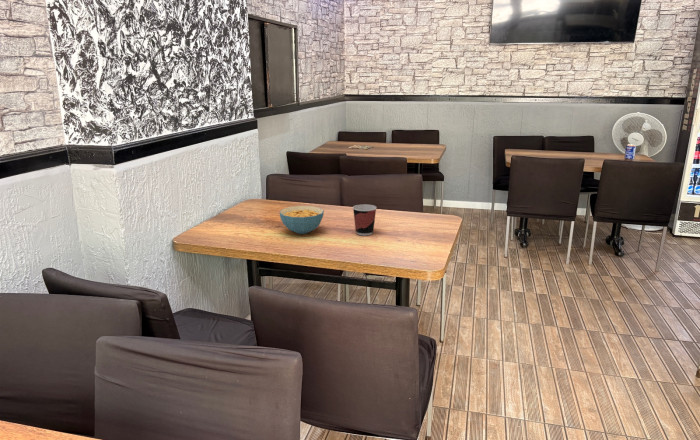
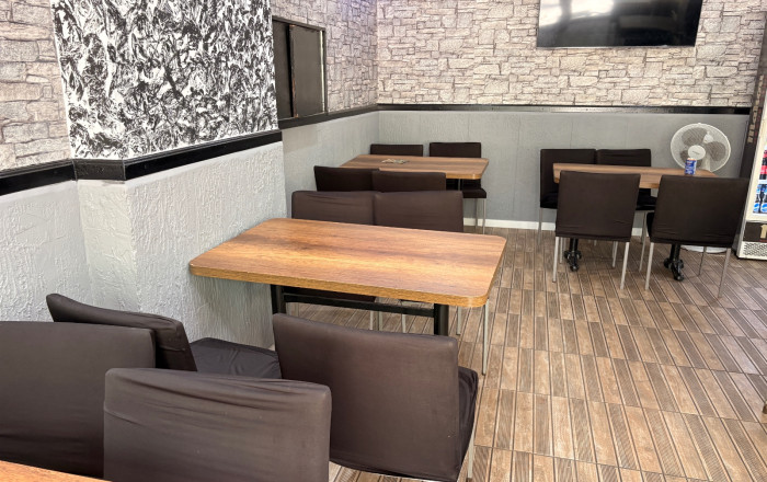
- cereal bowl [279,205,325,235]
- cup [352,203,378,237]
